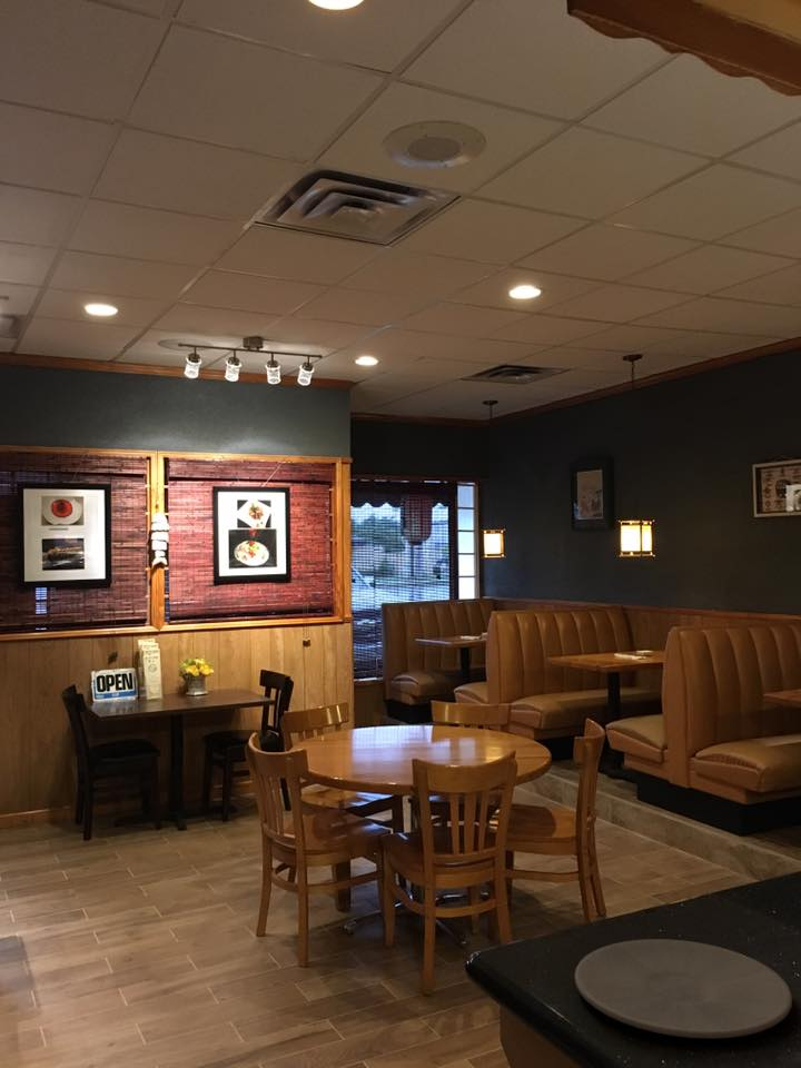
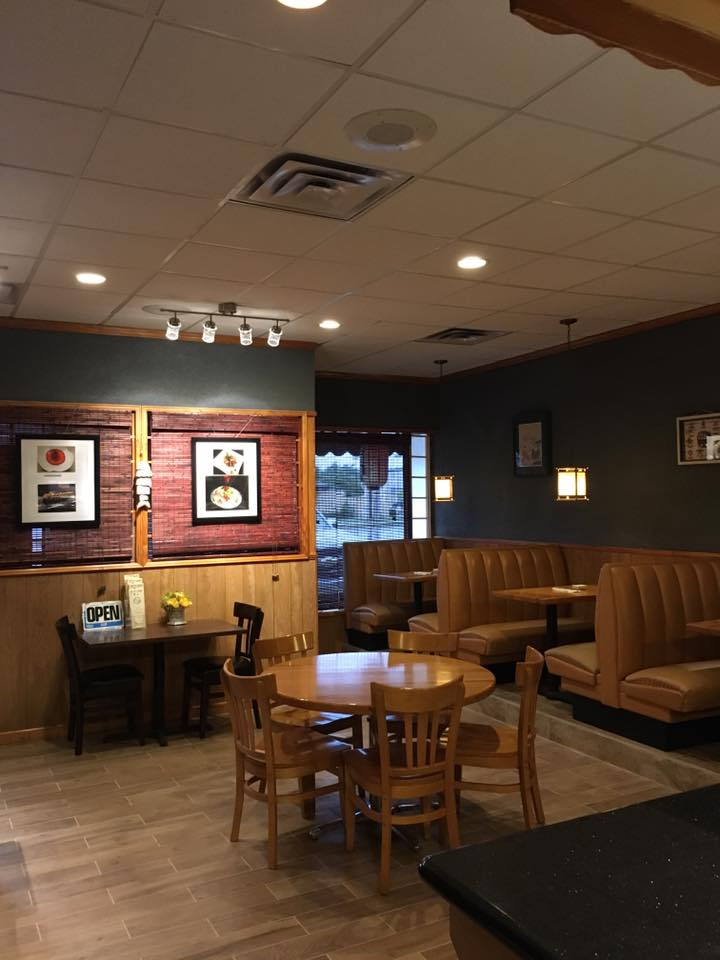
- plate [574,938,793,1040]
